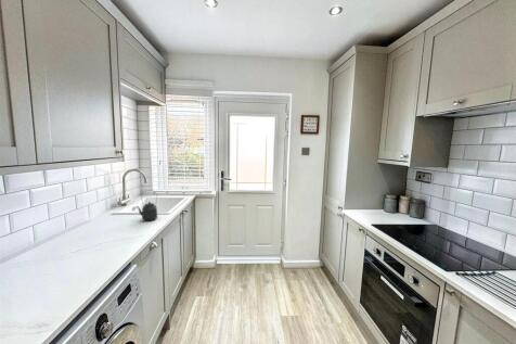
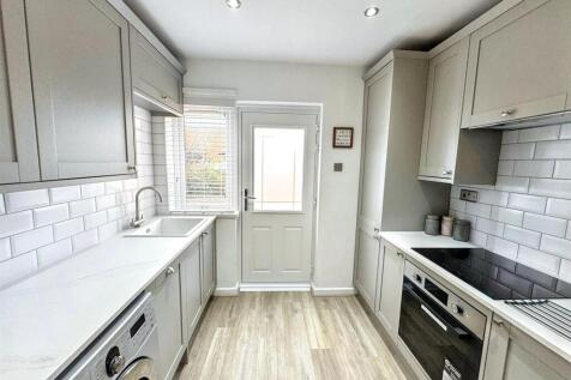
- kettle [134,189,158,221]
